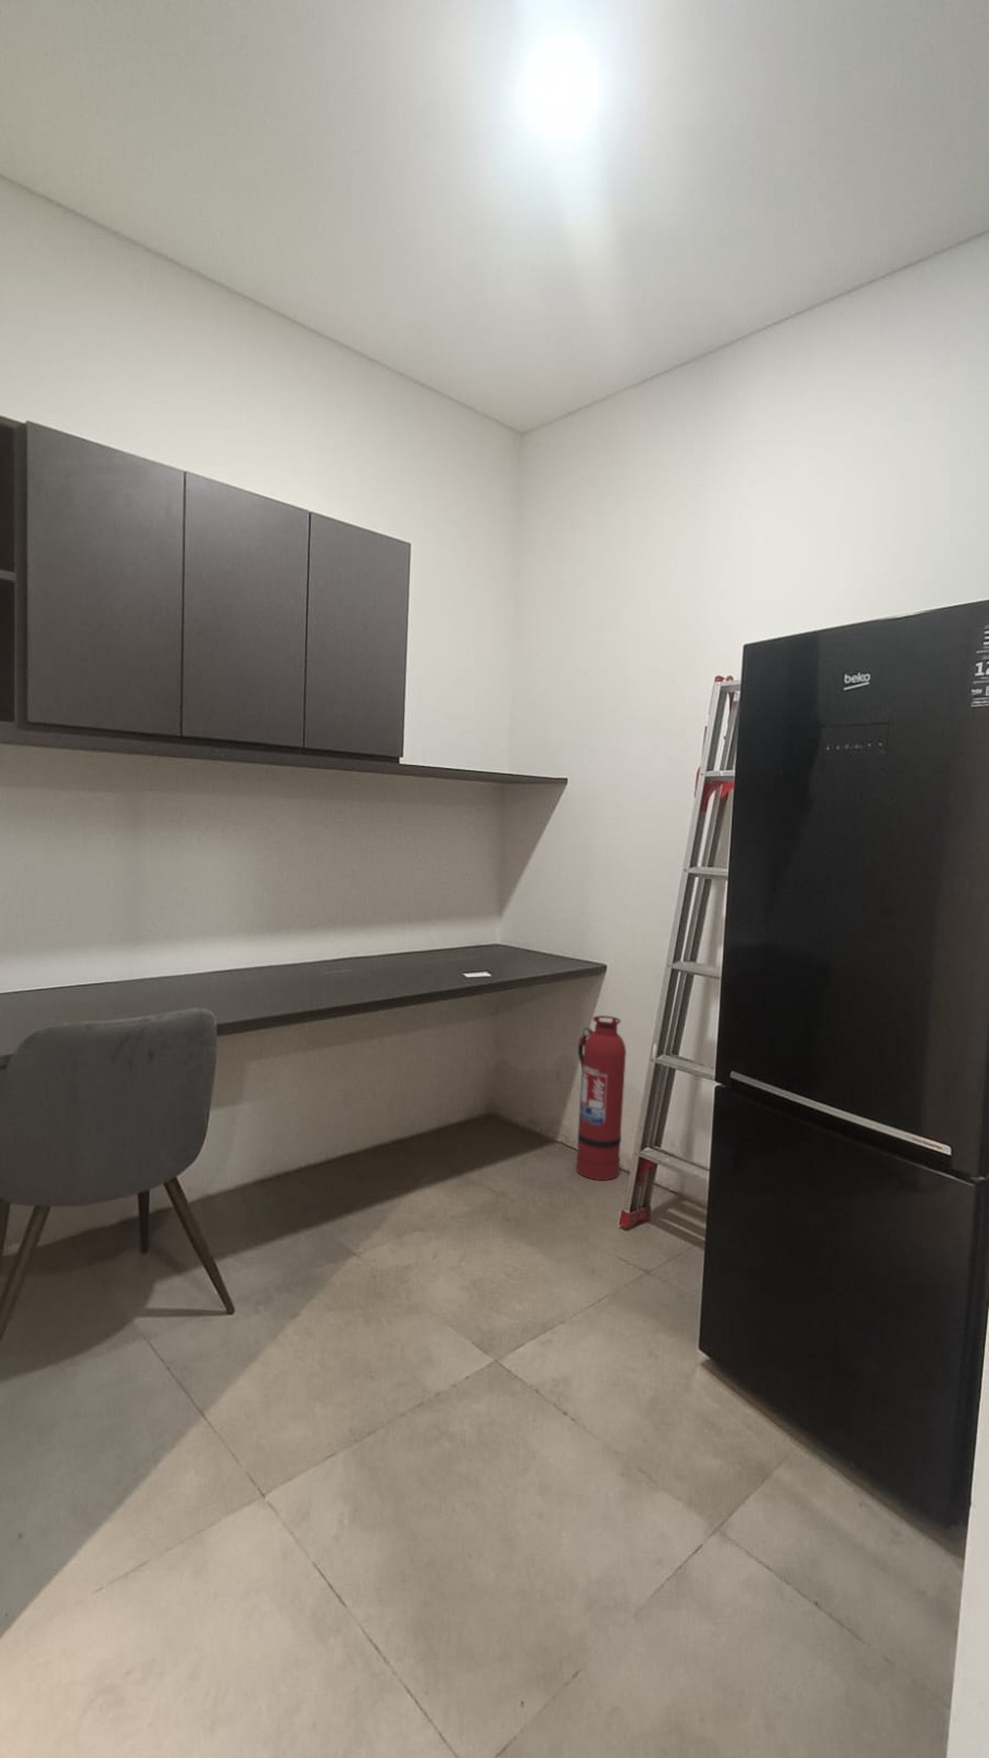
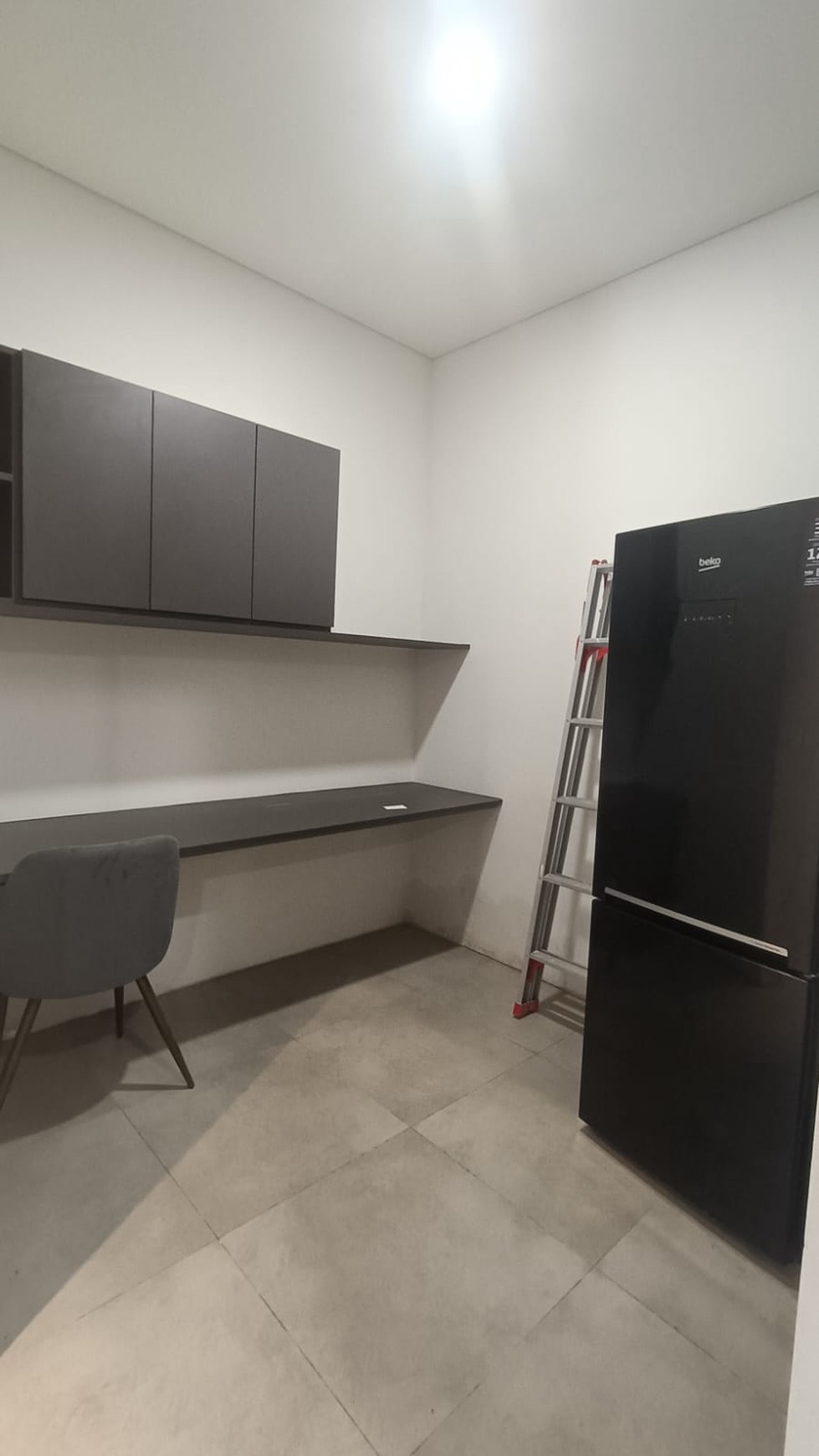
- fire extinguisher [575,1014,628,1181]
